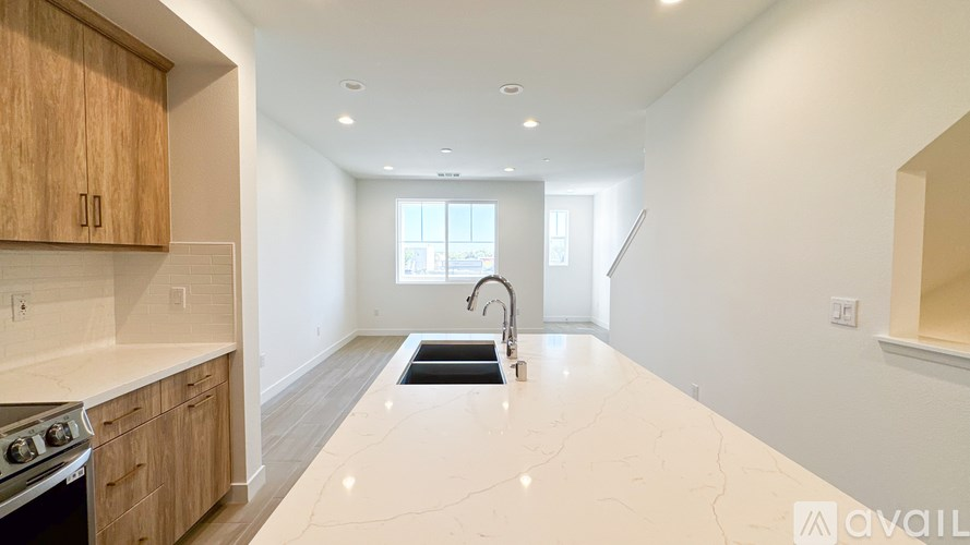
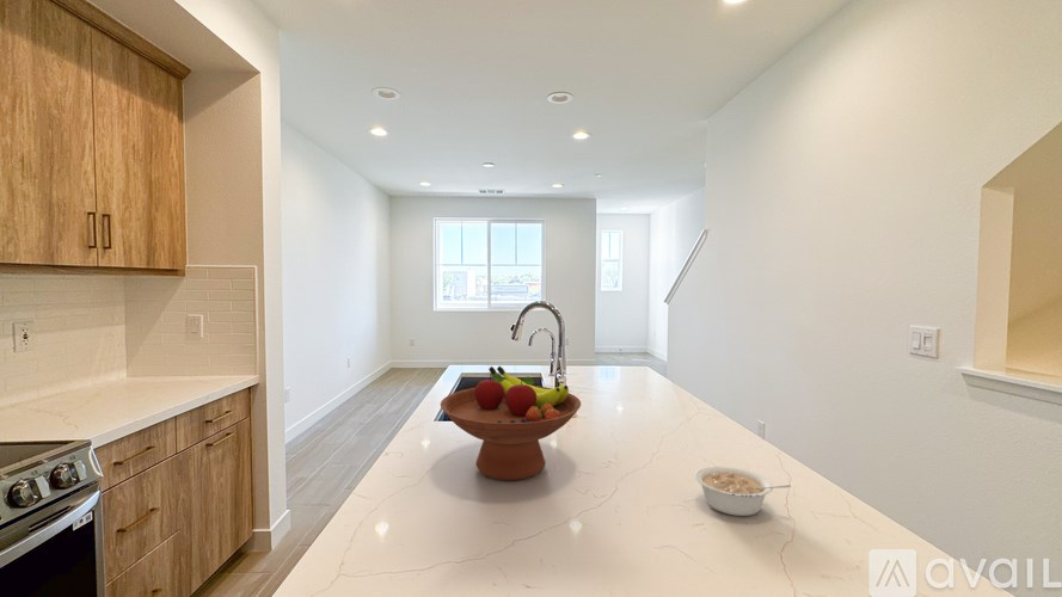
+ fruit bowl [440,365,582,481]
+ legume [694,466,792,517]
